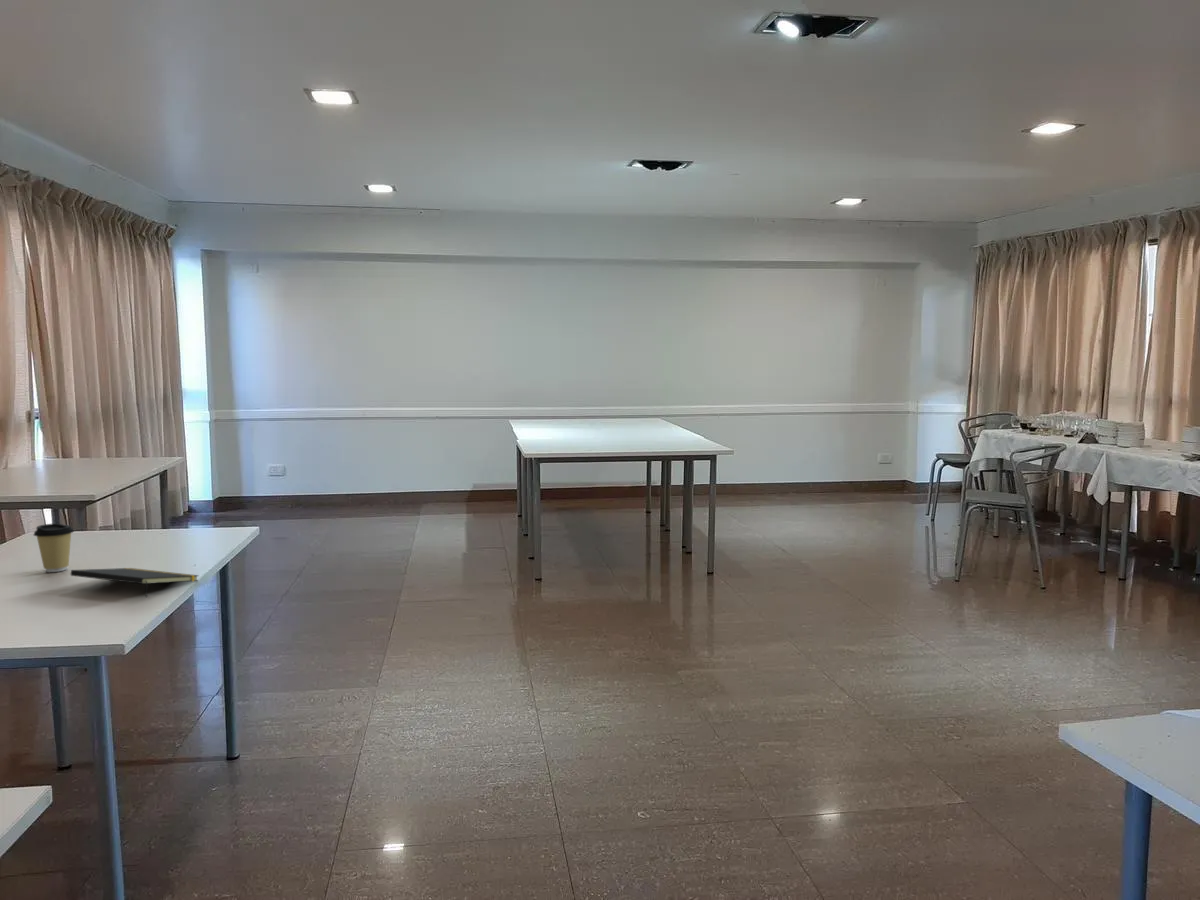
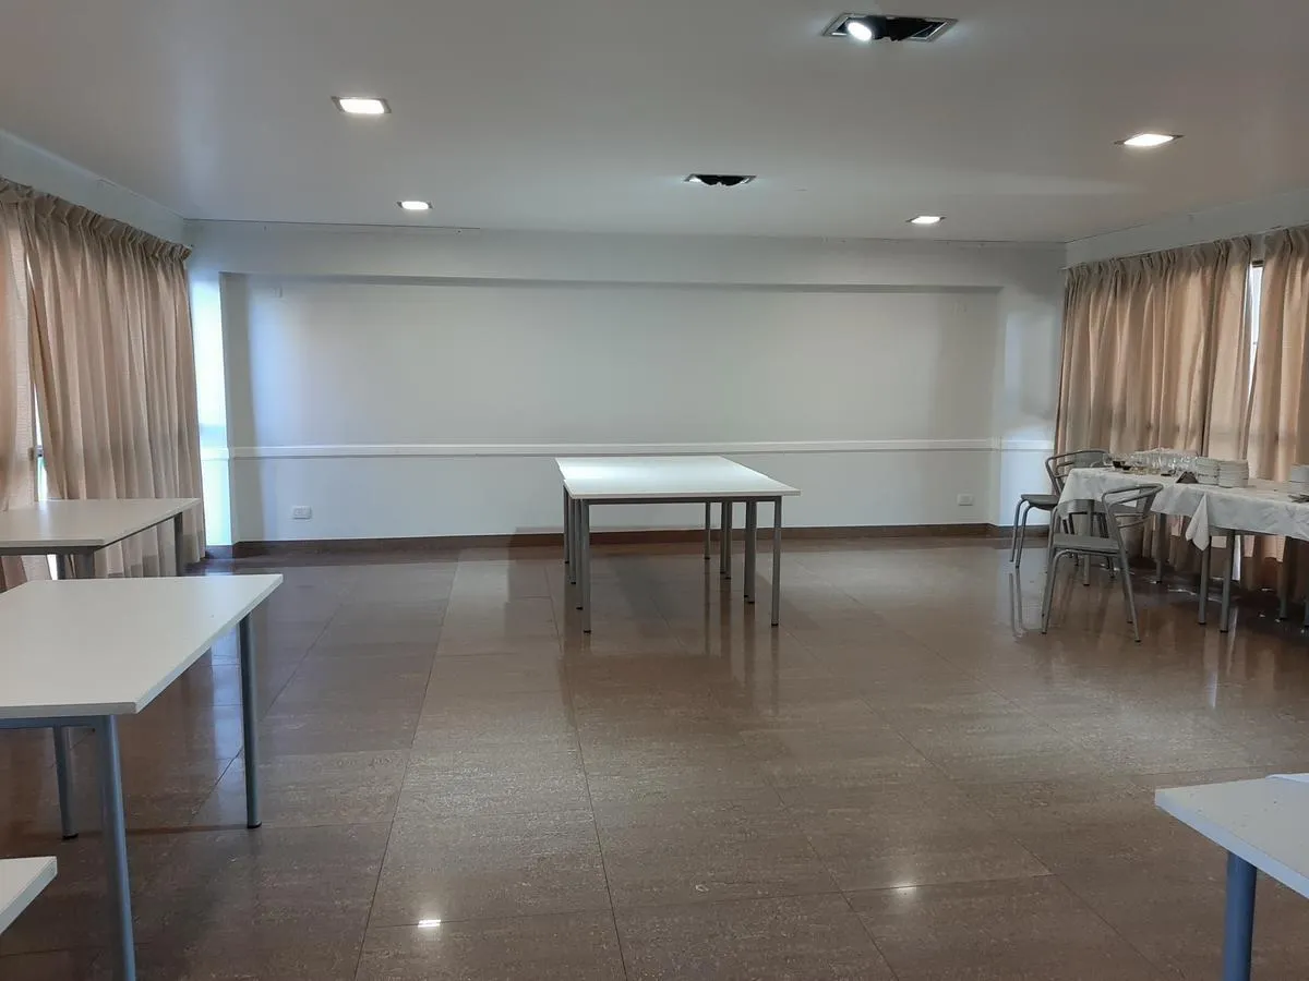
- coffee cup [33,522,75,573]
- notepad [70,567,200,598]
